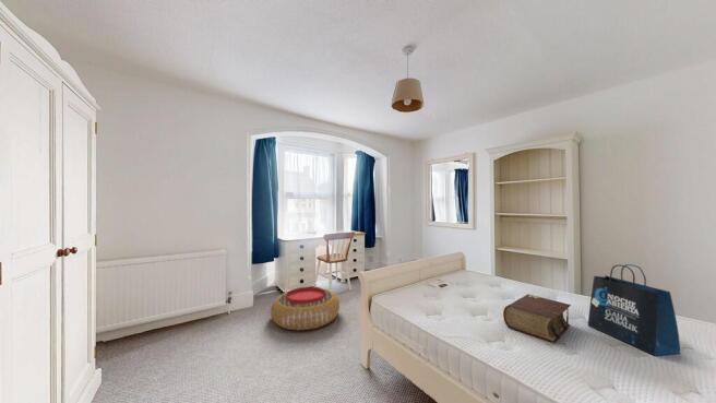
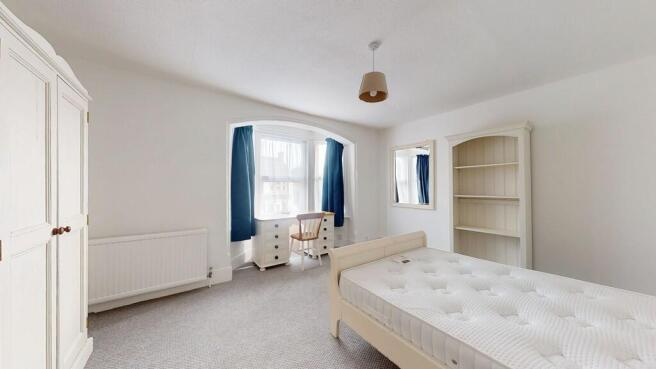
- pouf [270,285,341,332]
- tote bag [587,263,681,357]
- bible [502,293,572,344]
